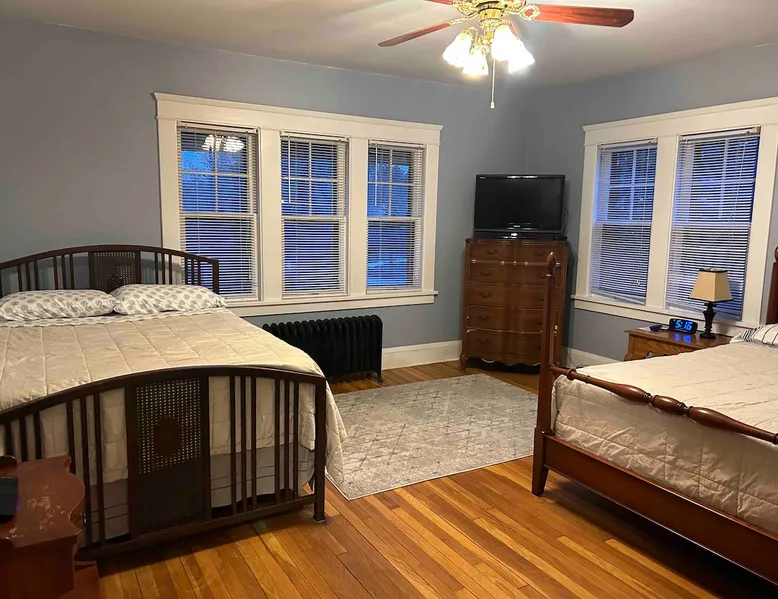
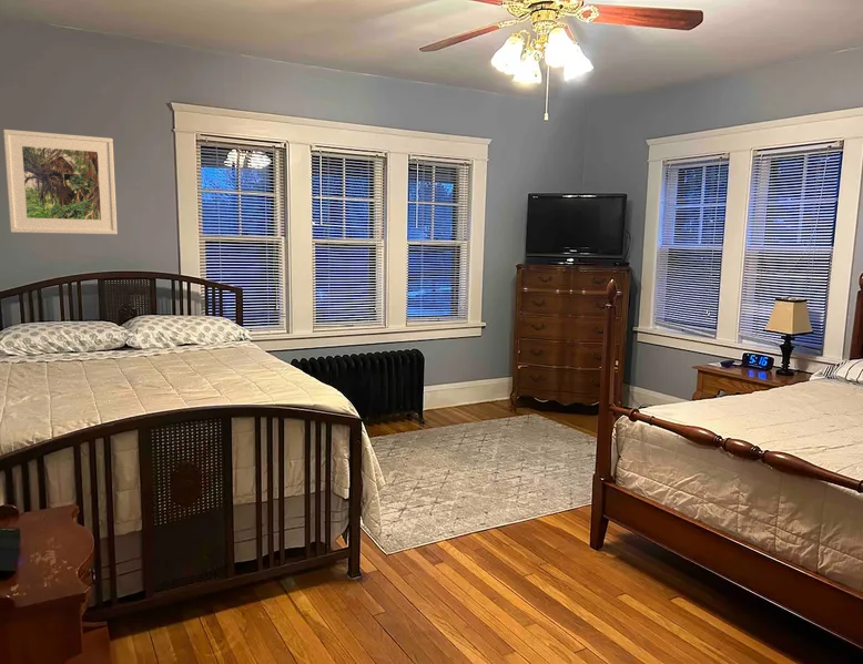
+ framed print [2,129,119,235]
